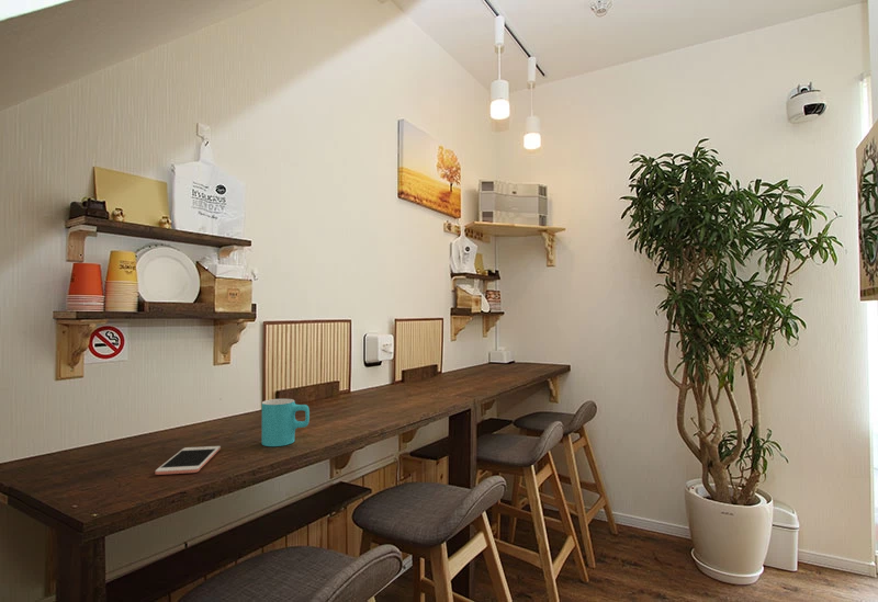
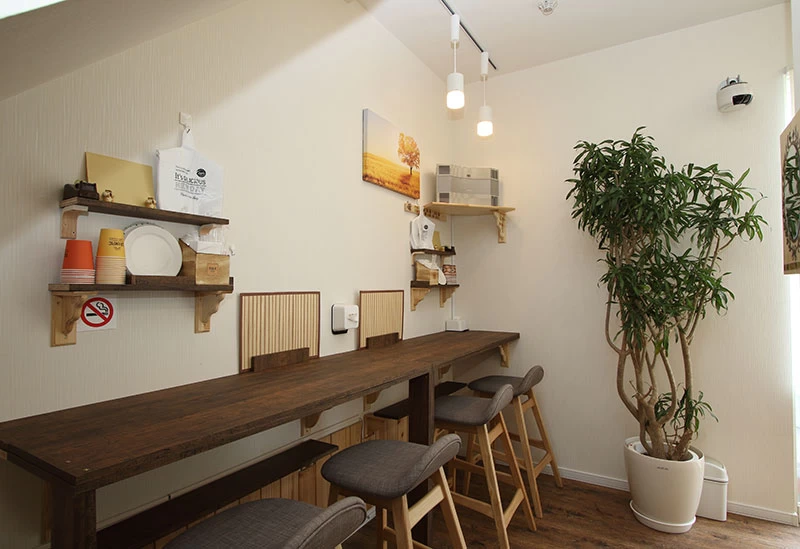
- cup [261,398,311,447]
- cell phone [155,445,222,476]
